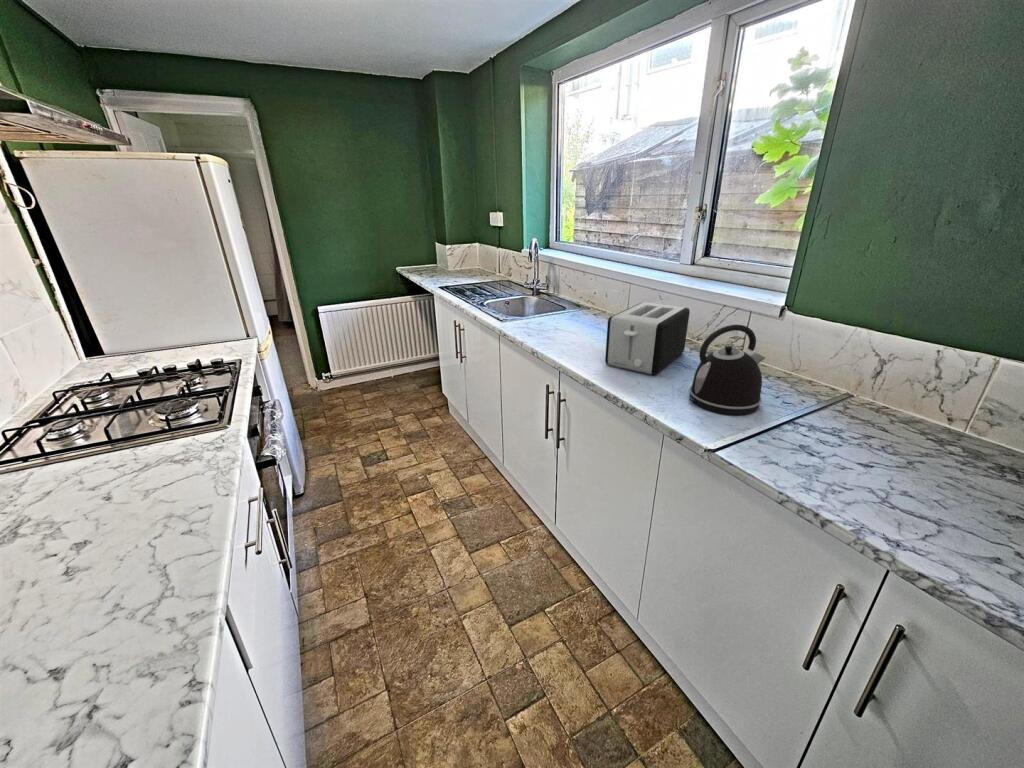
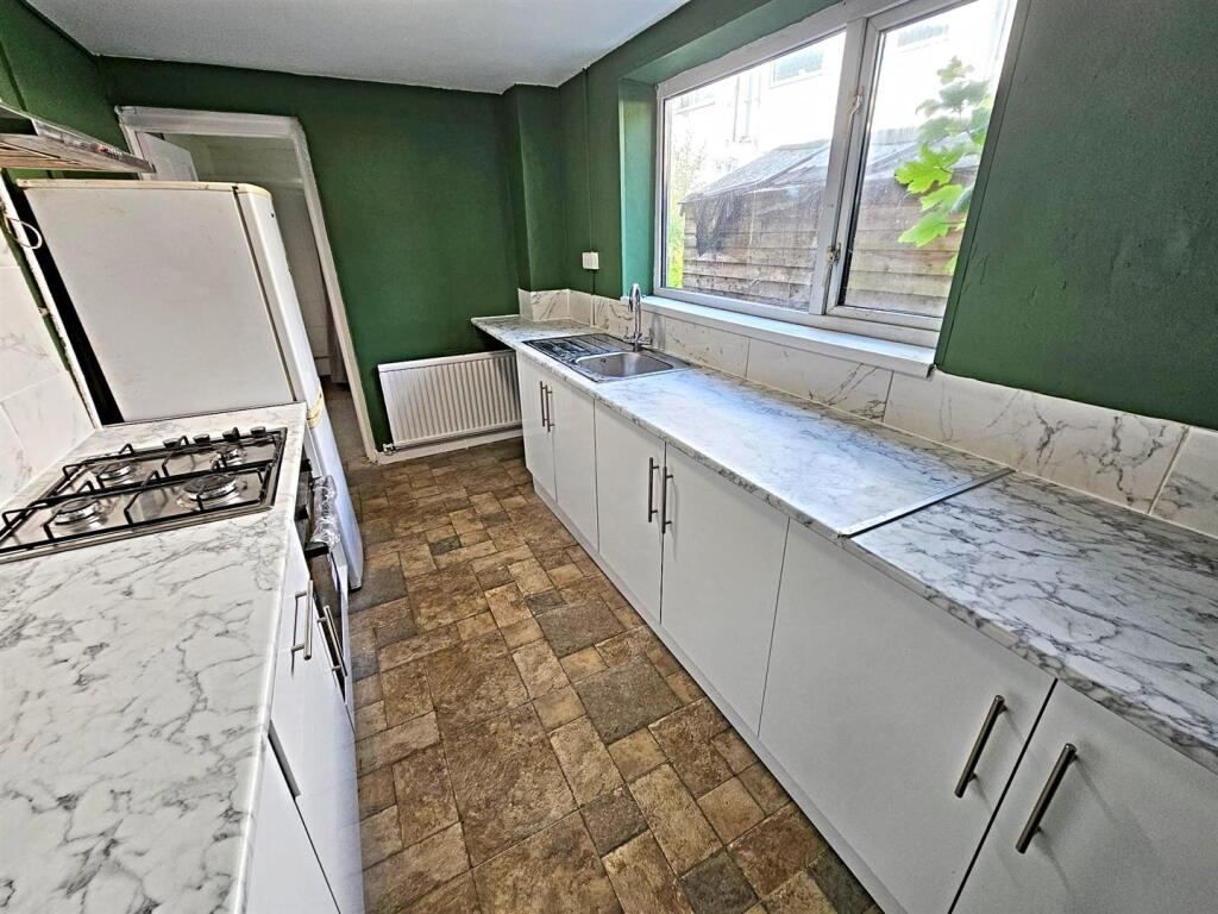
- toaster [604,301,691,375]
- kettle [688,324,766,416]
